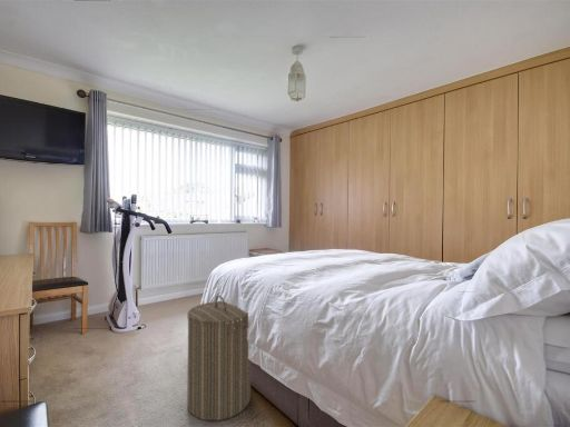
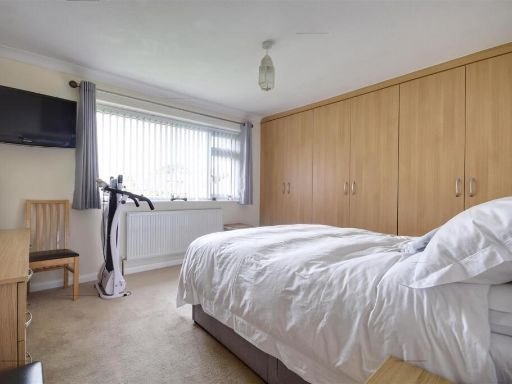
- laundry hamper [186,295,252,421]
